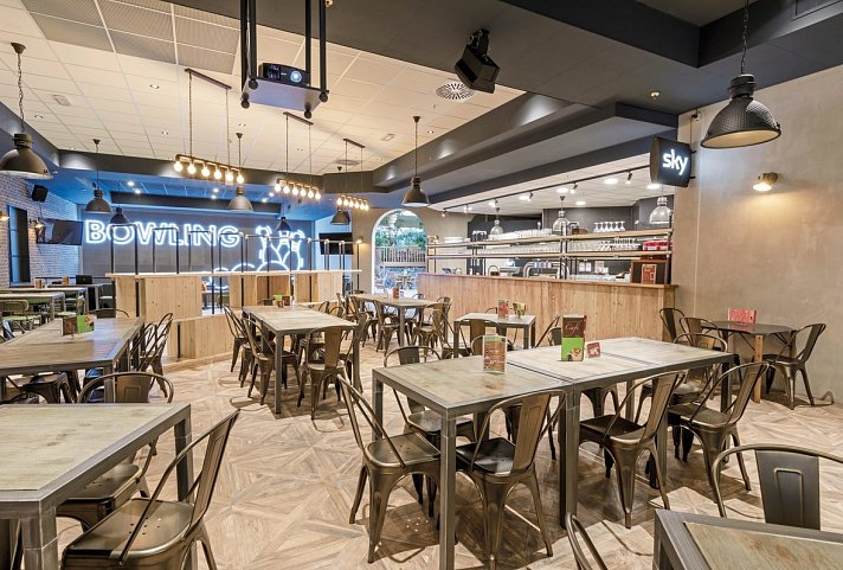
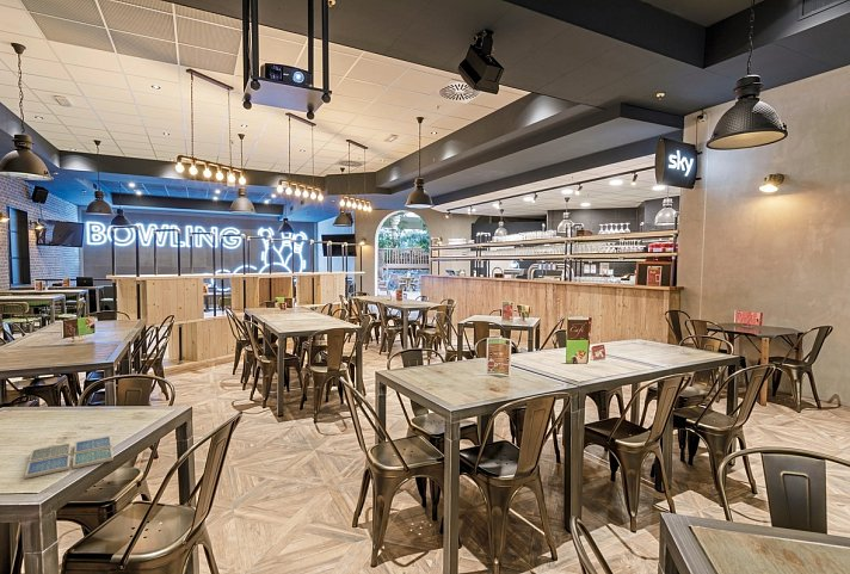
+ drink coaster [24,434,115,480]
